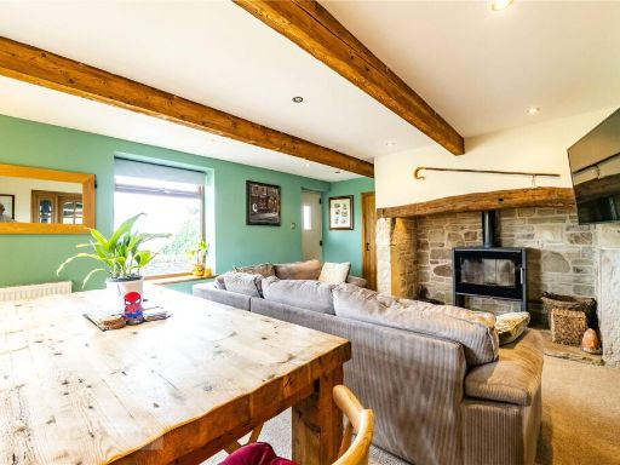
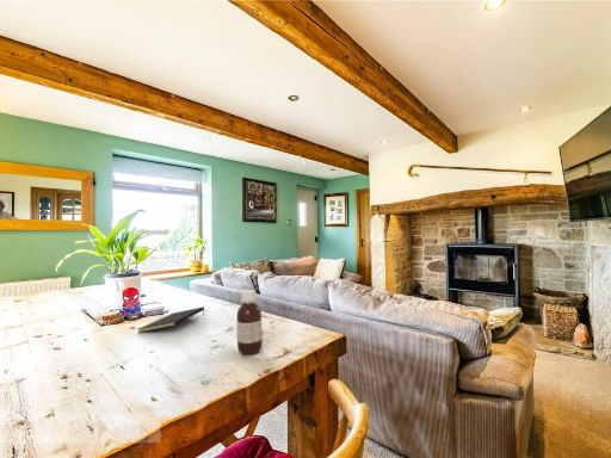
+ bottle [236,289,264,355]
+ notepad [137,307,205,334]
